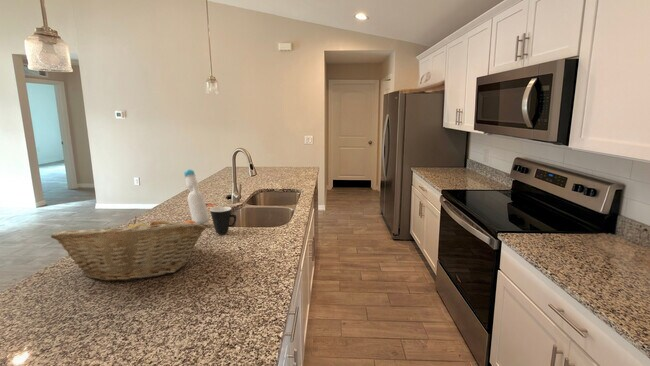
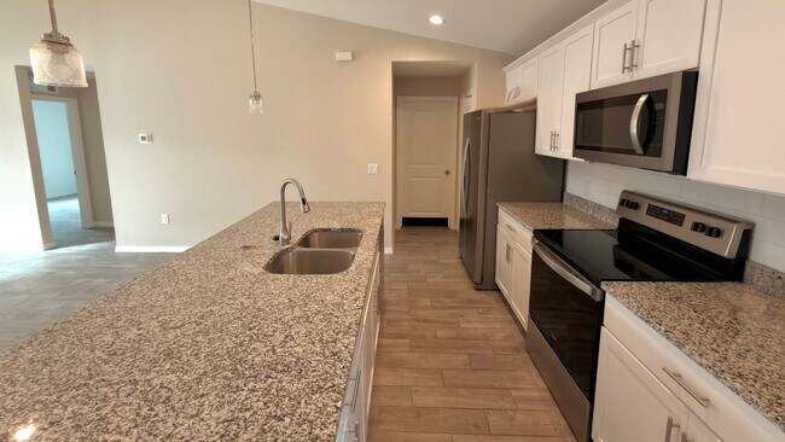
- bottle [183,168,210,225]
- mug [209,206,237,235]
- fruit basket [50,215,207,282]
